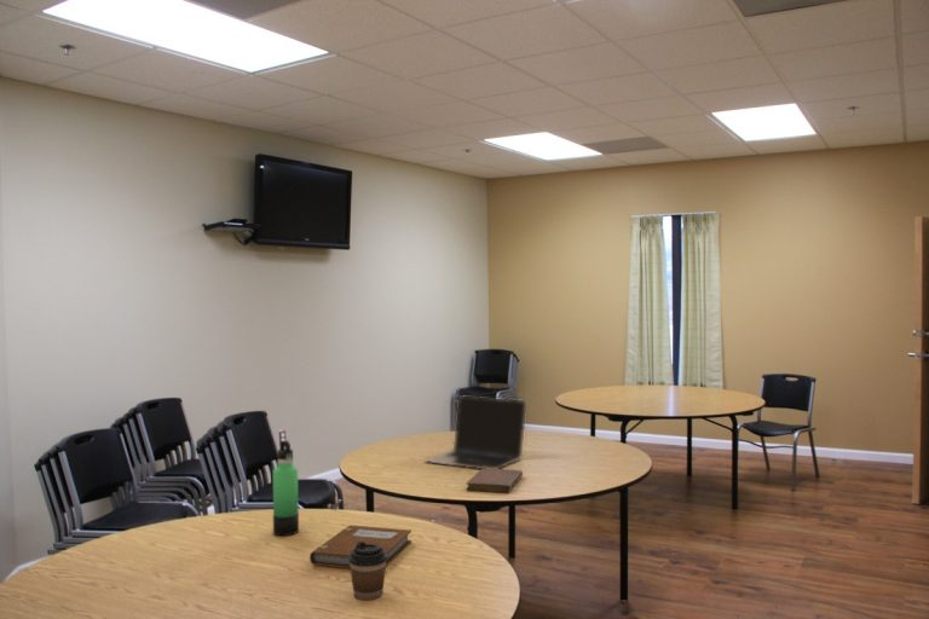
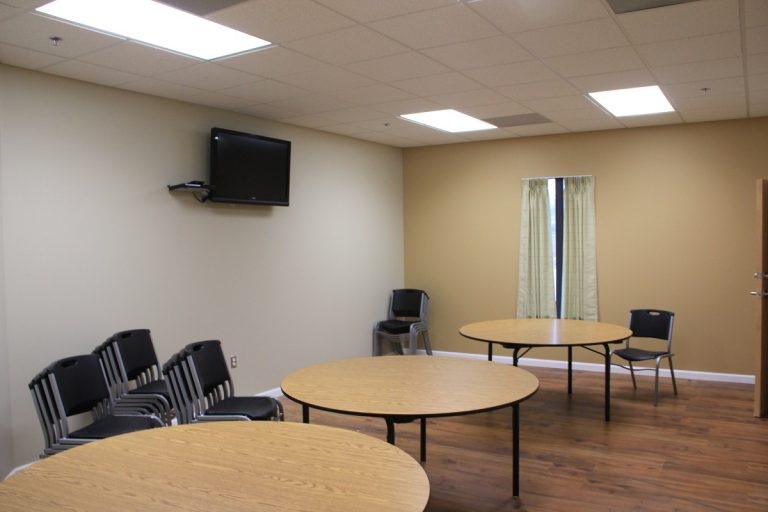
- thermos bottle [272,439,300,537]
- notebook [308,523,412,569]
- coffee cup [348,542,387,601]
- notebook [464,468,524,493]
- laptop [423,394,527,470]
